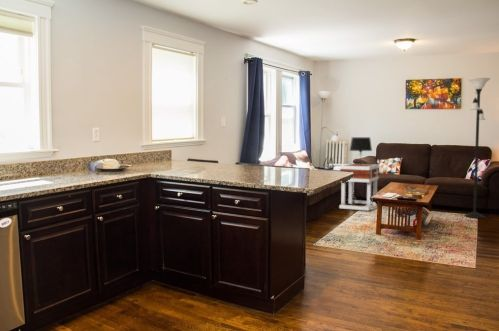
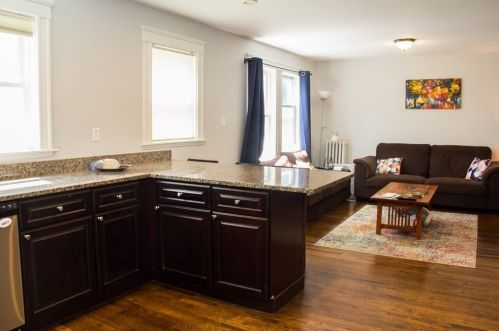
- floor lamp [463,77,491,219]
- table lamp [349,136,373,165]
- side table [338,163,380,212]
